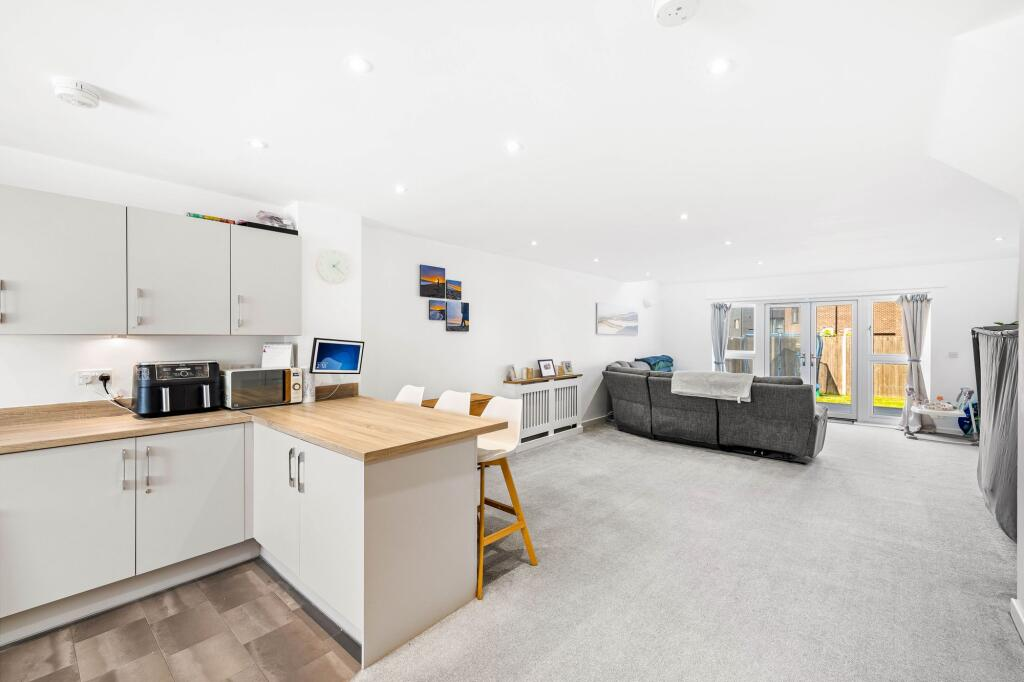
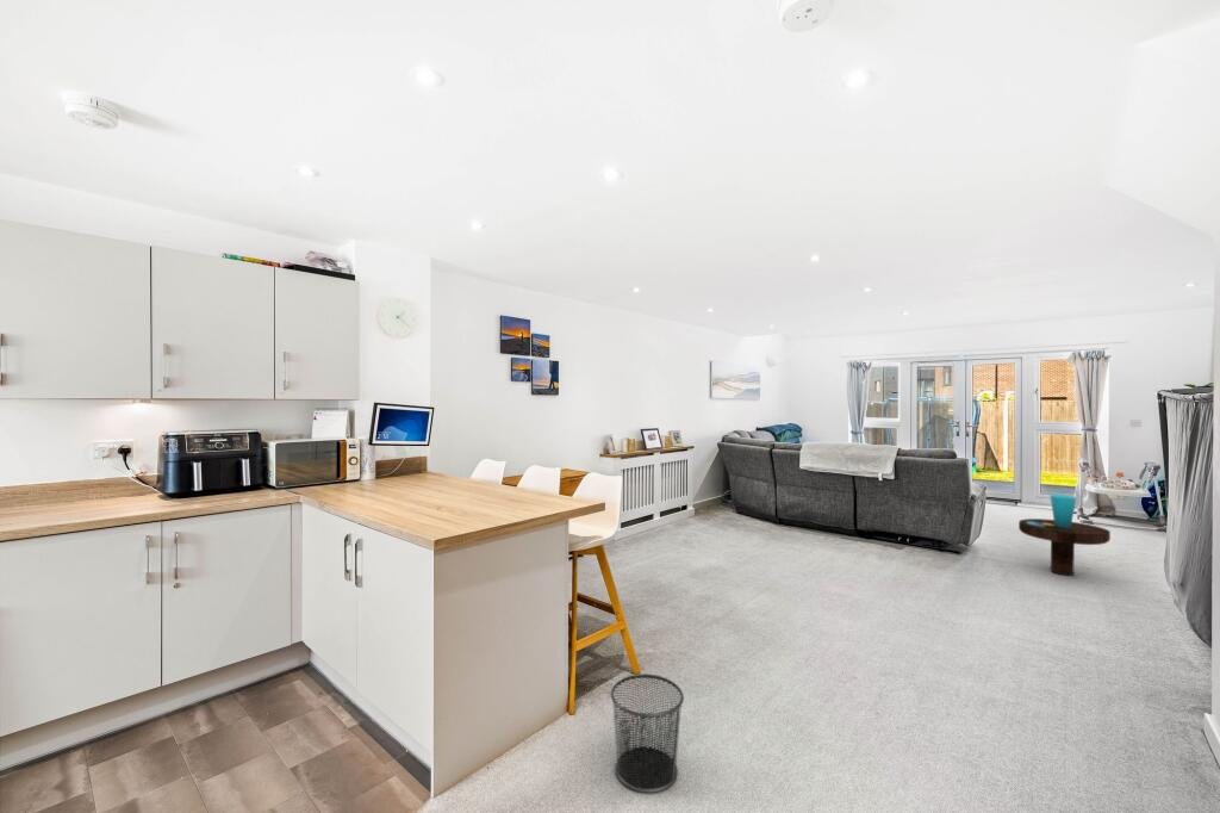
+ side table [1017,494,1112,577]
+ waste bin [610,672,685,794]
